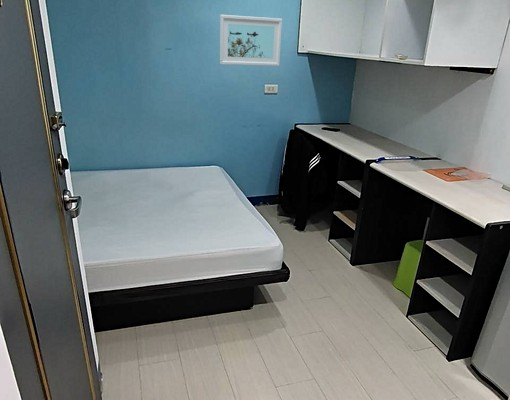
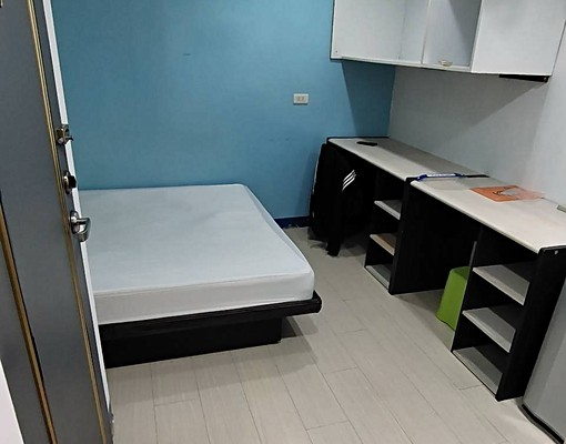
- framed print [219,14,283,67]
